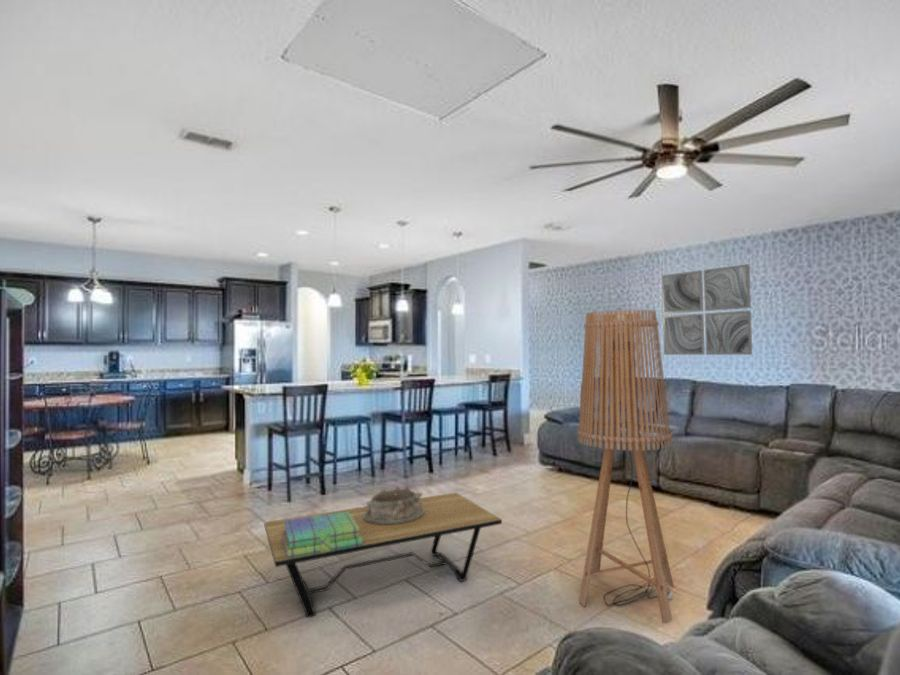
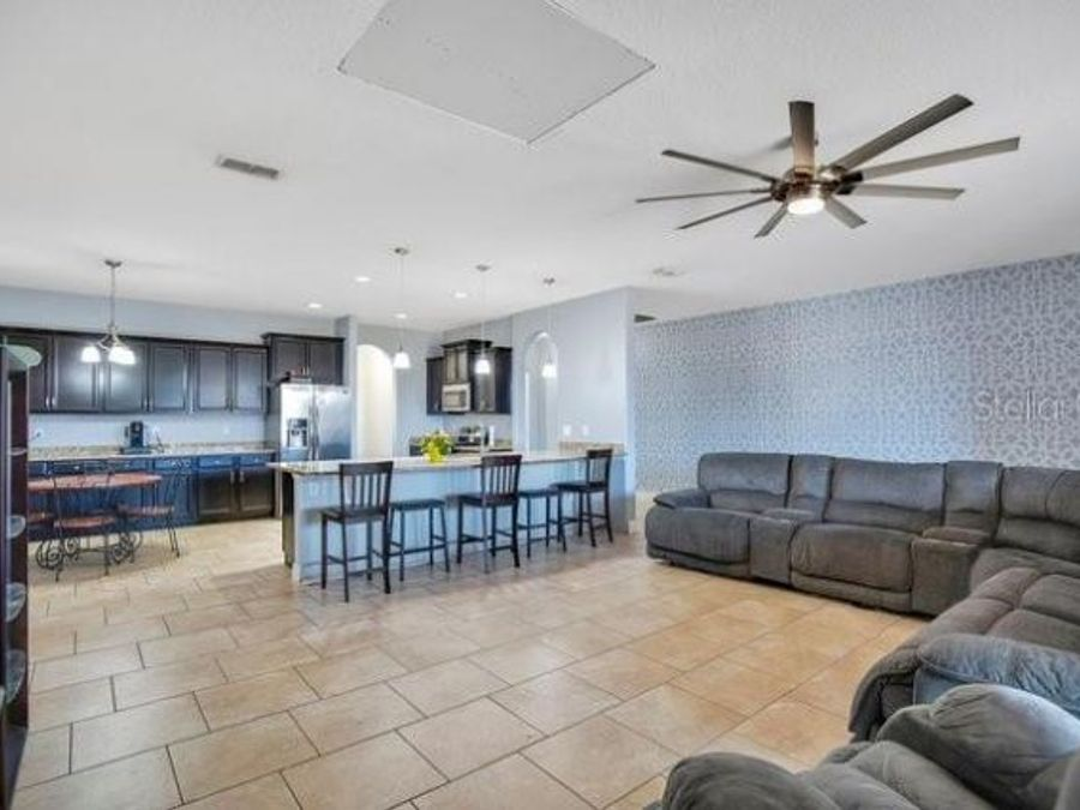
- floor lamp [576,309,675,624]
- coffee table [263,492,503,619]
- wall art [661,263,753,356]
- stack of books [281,512,362,559]
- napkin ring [363,485,424,524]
